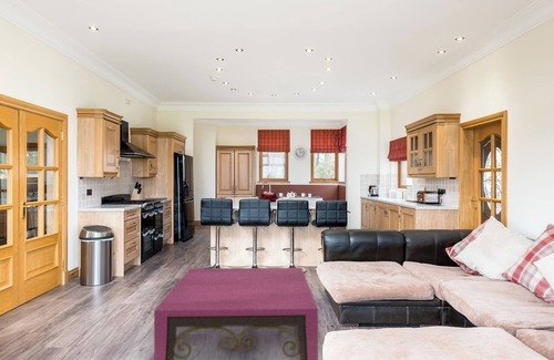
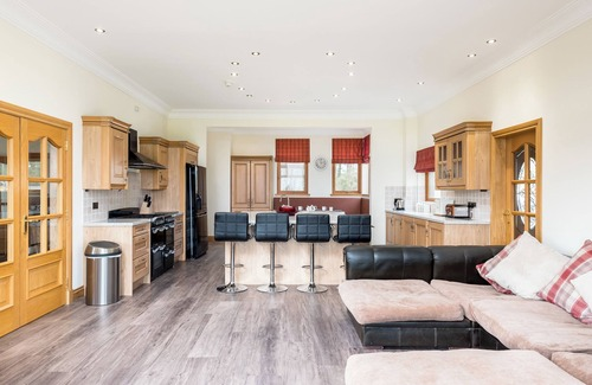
- coffee table [153,267,319,360]
